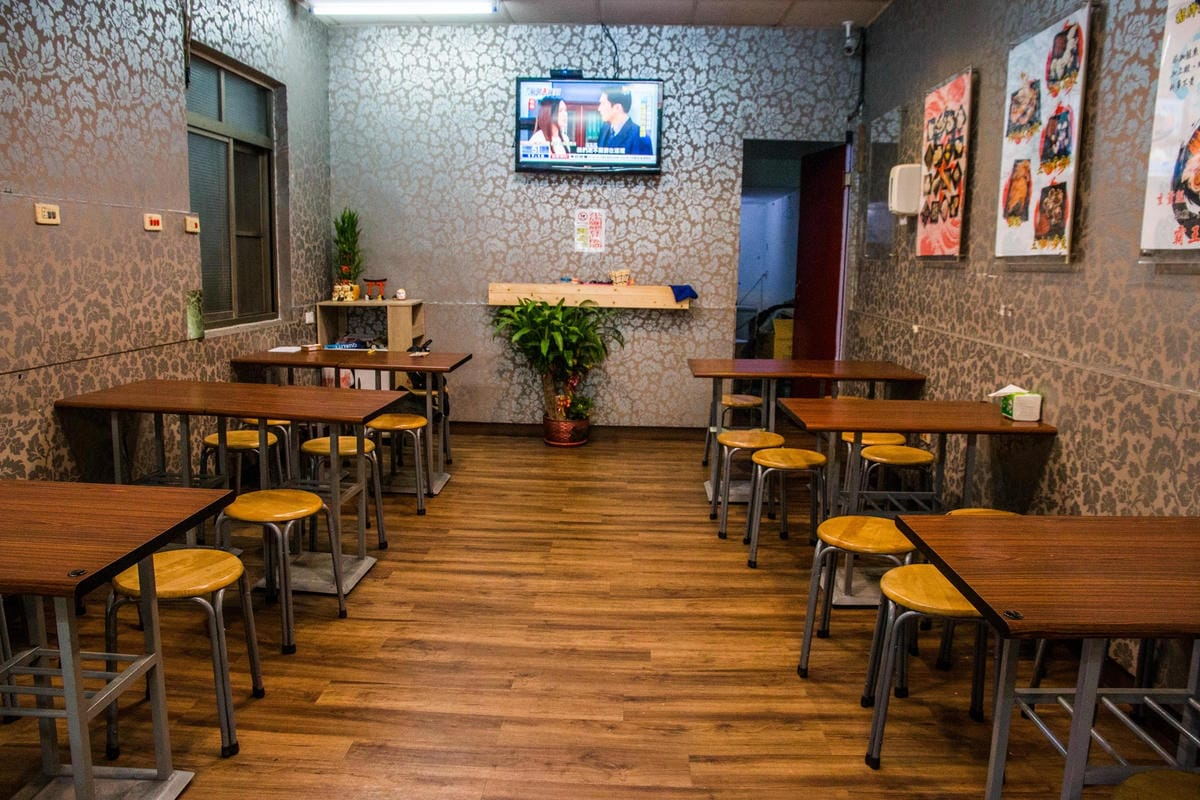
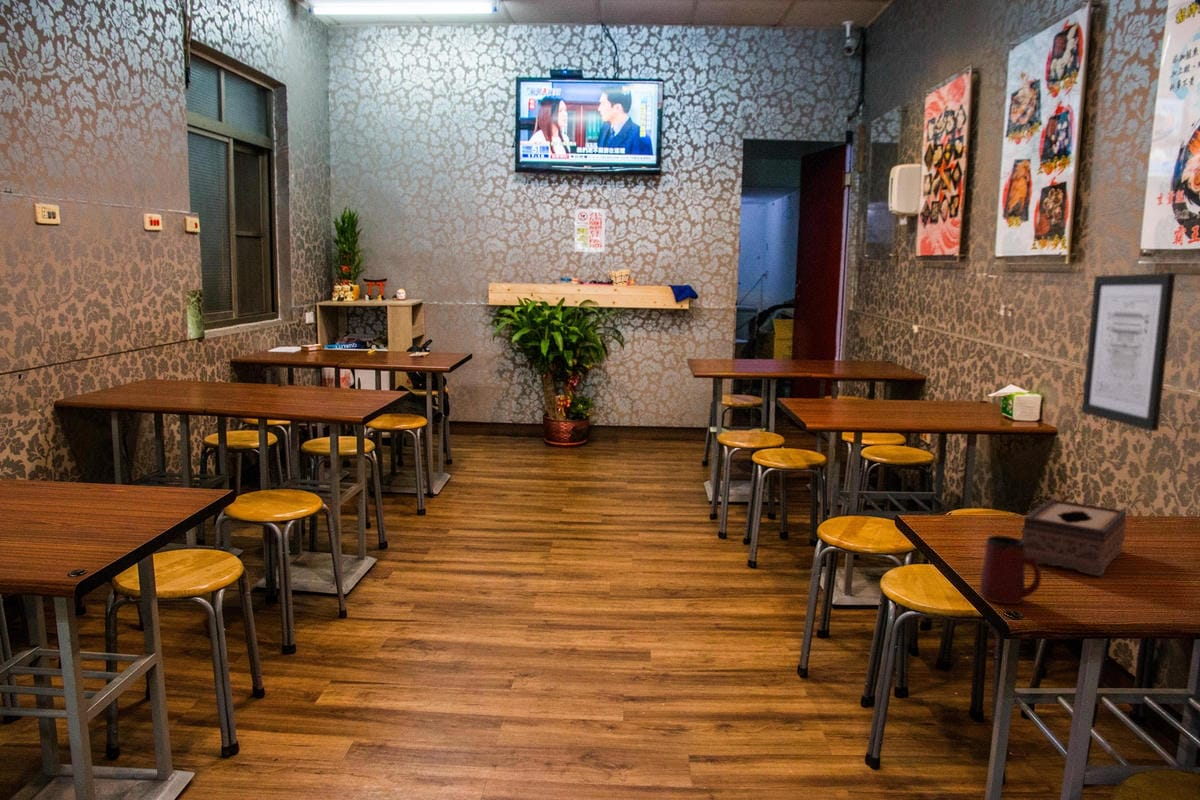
+ wall art [1081,272,1176,432]
+ mug [979,534,1042,605]
+ tissue box [1020,498,1128,577]
